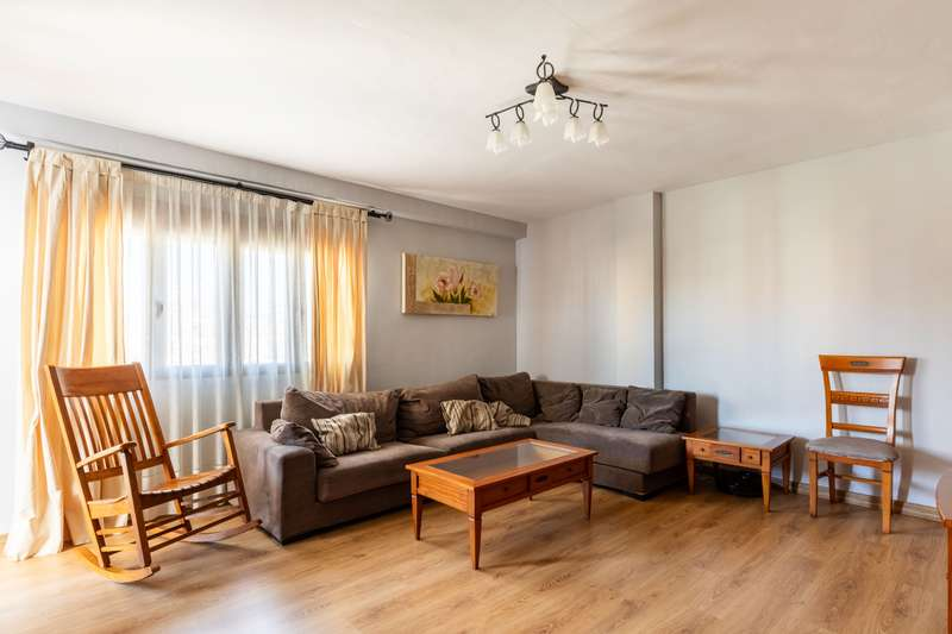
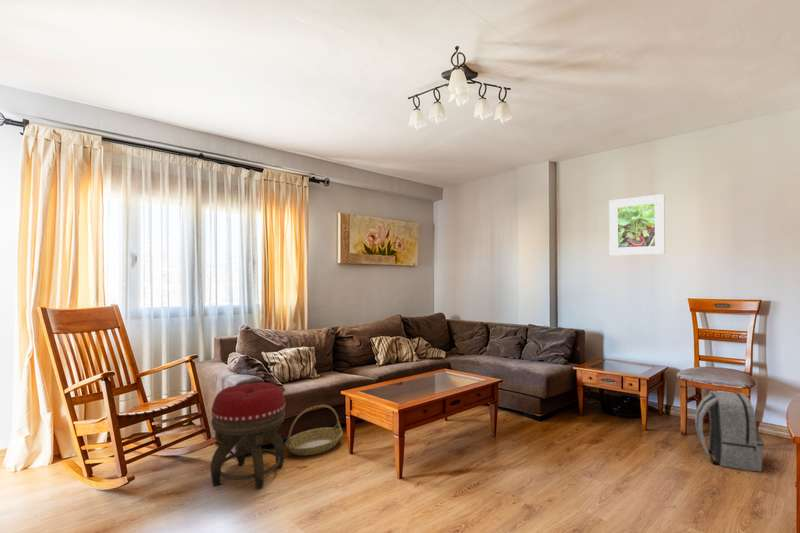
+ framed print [608,193,666,257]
+ backpack [694,389,765,473]
+ basket [284,404,344,457]
+ footstool [210,381,286,491]
